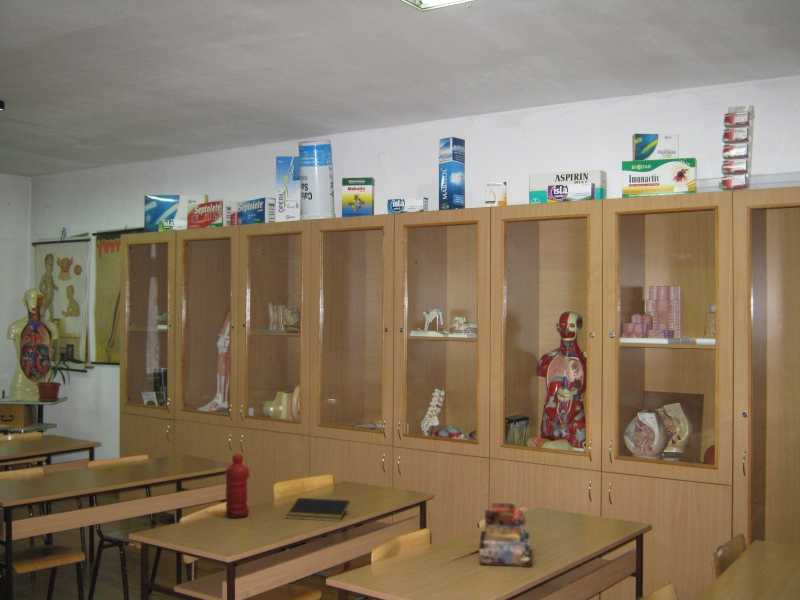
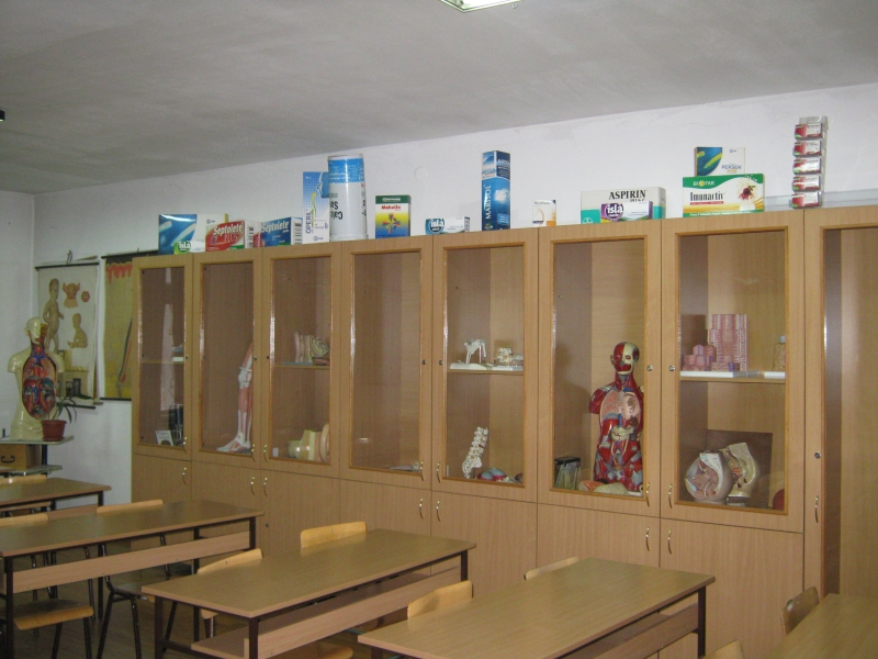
- notepad [285,497,351,522]
- water bottle [225,453,251,518]
- book [478,502,533,567]
